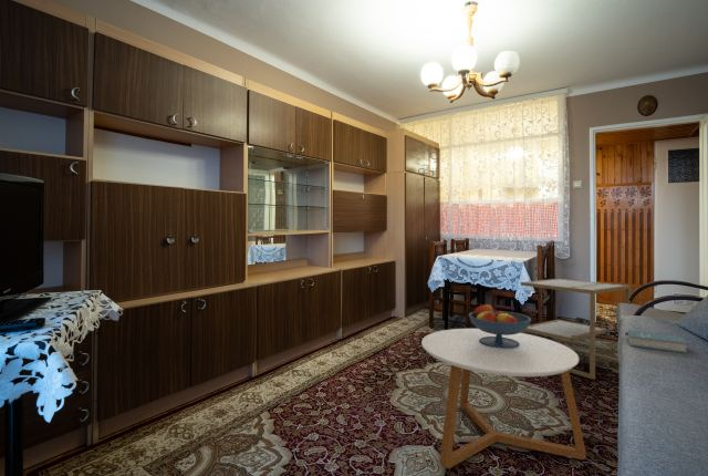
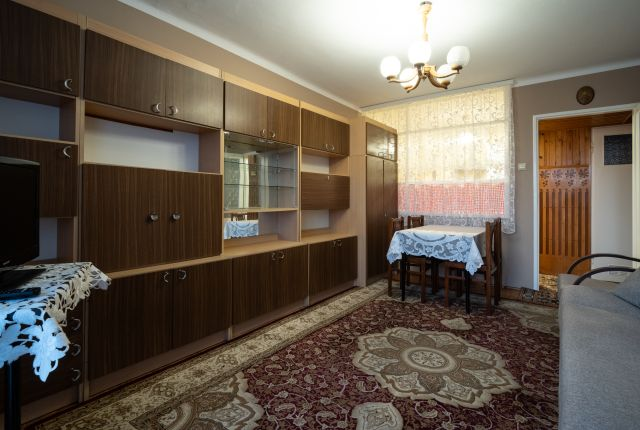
- fruit bowl [468,303,532,349]
- coffee table [420,328,587,469]
- side table [520,278,632,381]
- book [626,330,688,354]
